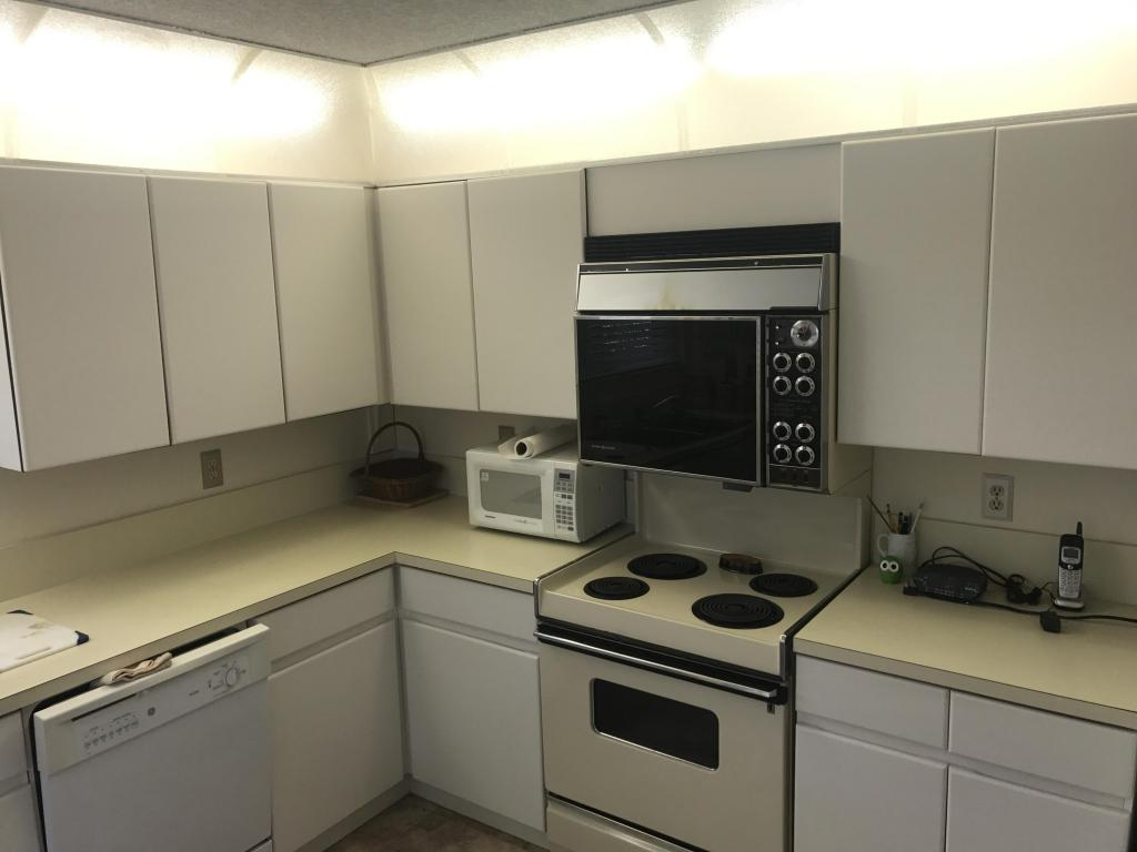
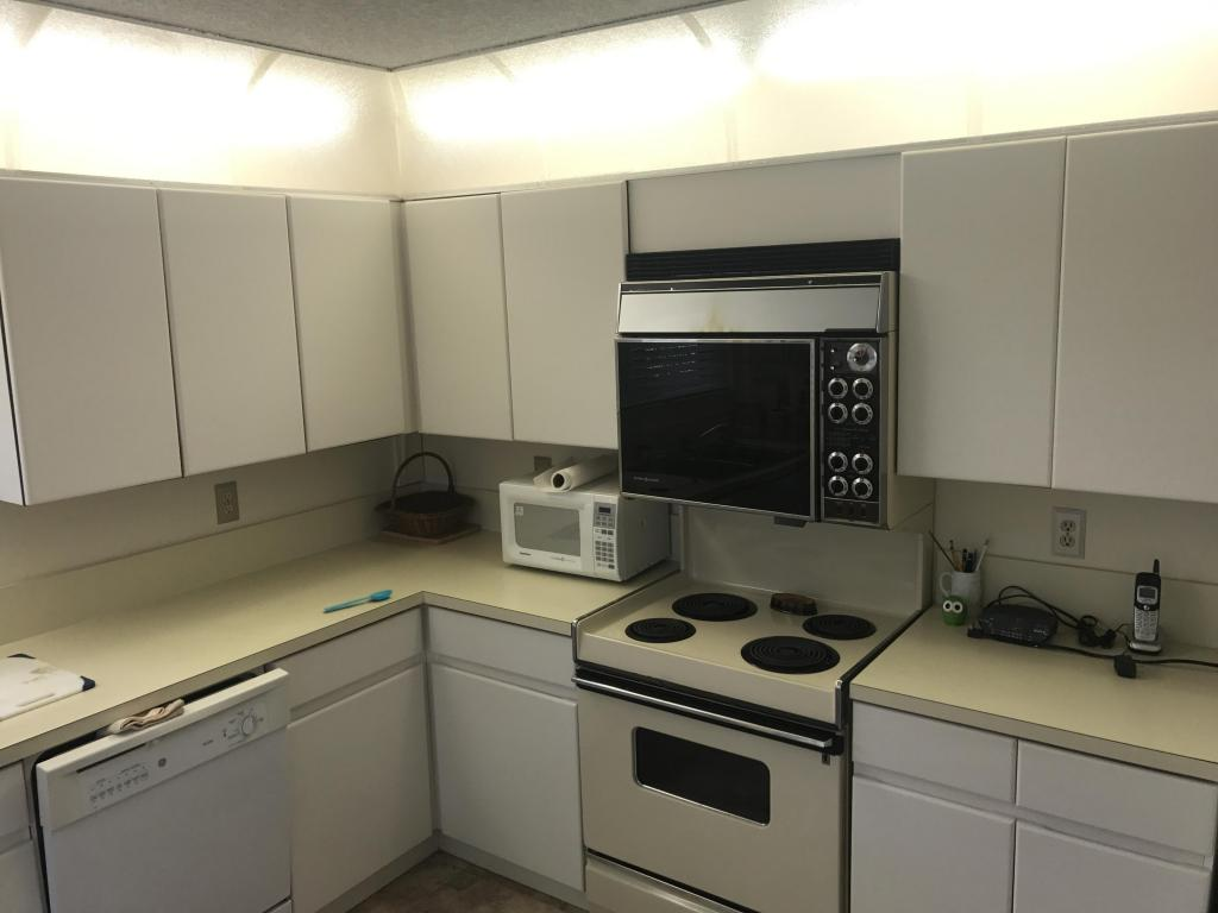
+ spoon [324,588,394,612]
